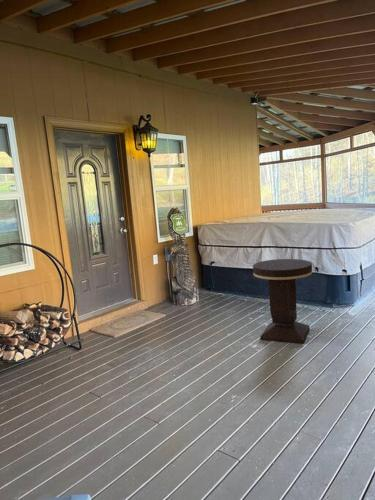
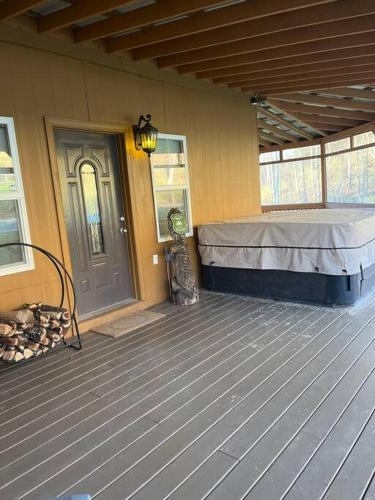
- side table [252,258,313,345]
